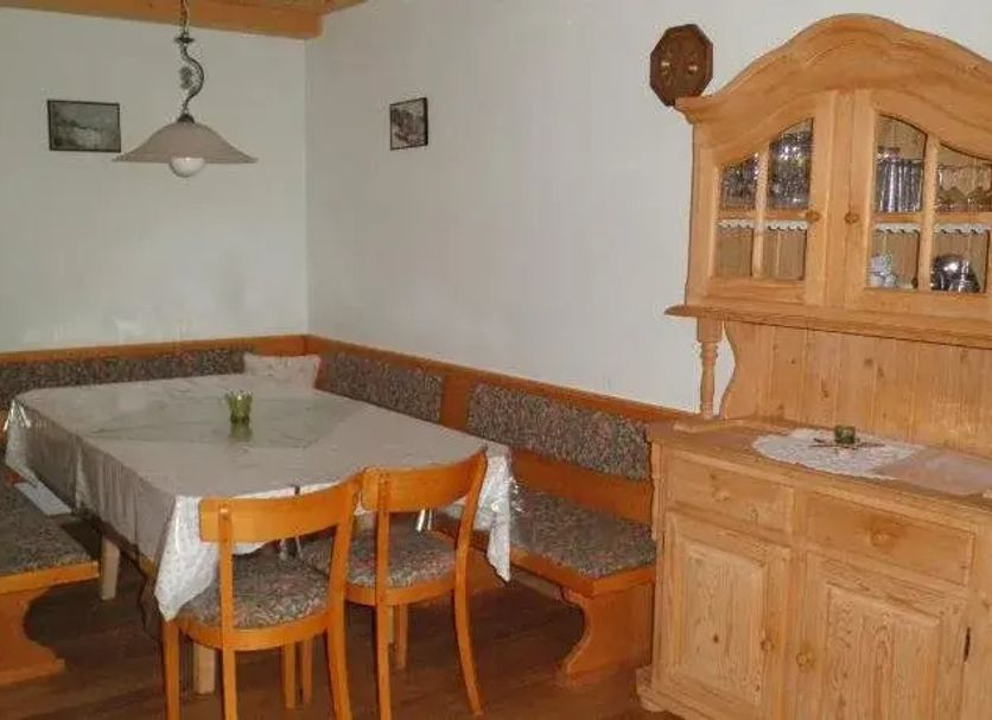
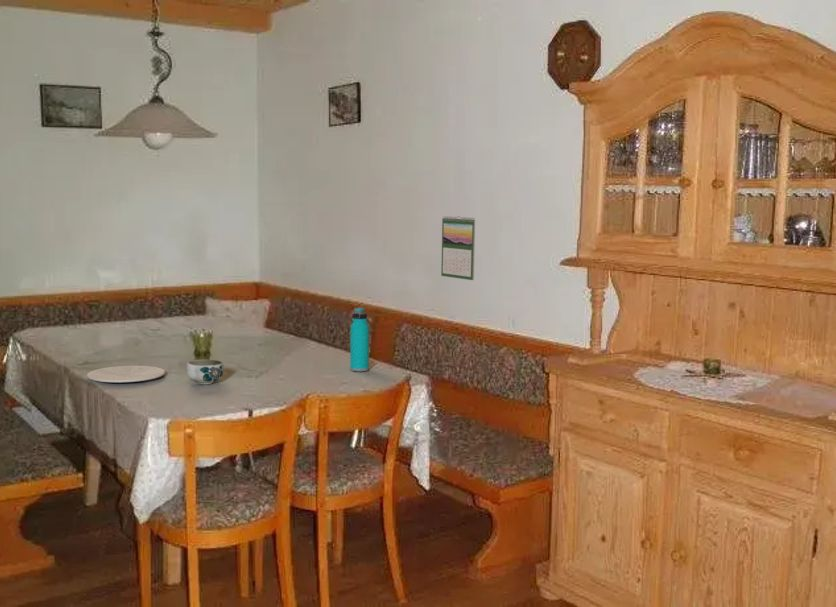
+ bowl [186,359,225,385]
+ plate [86,365,166,384]
+ water bottle [349,307,370,372]
+ calendar [440,215,476,281]
